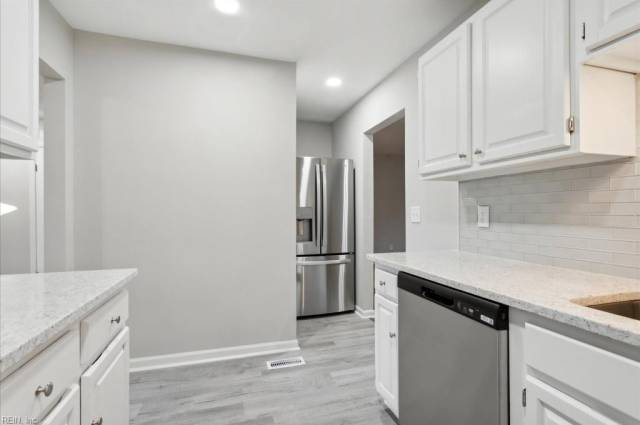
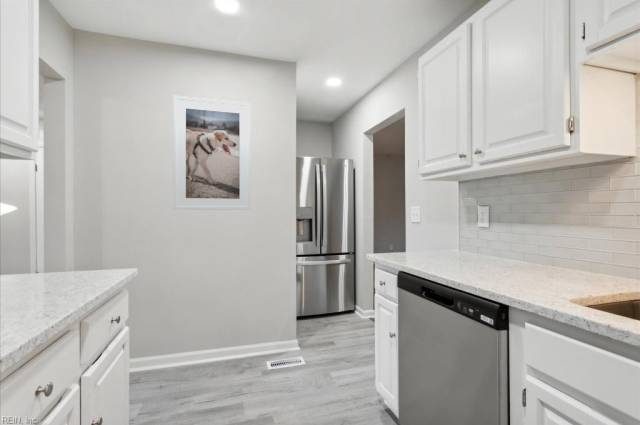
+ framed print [172,95,252,211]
